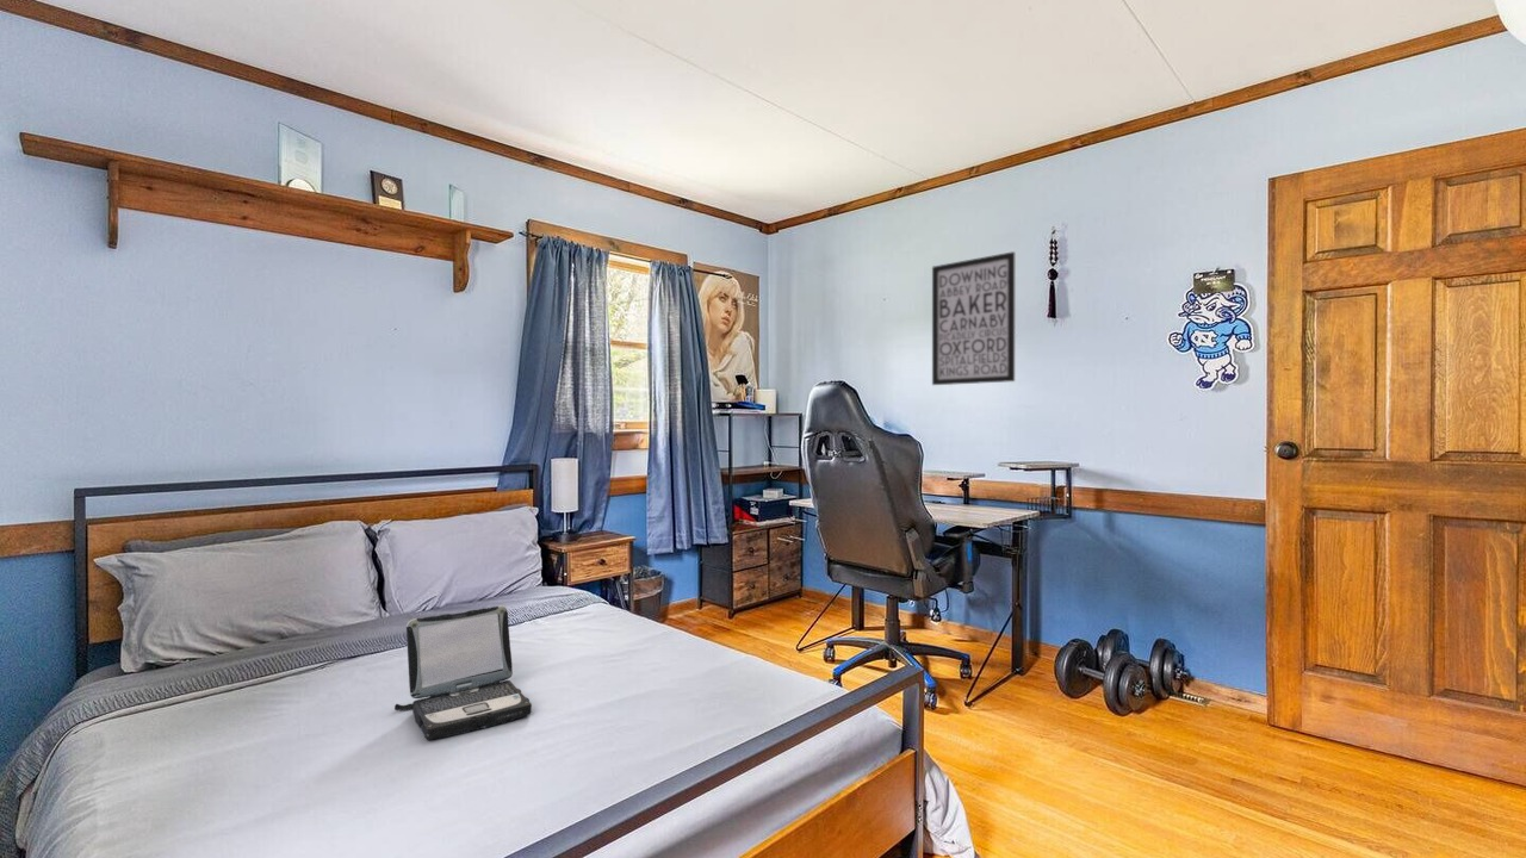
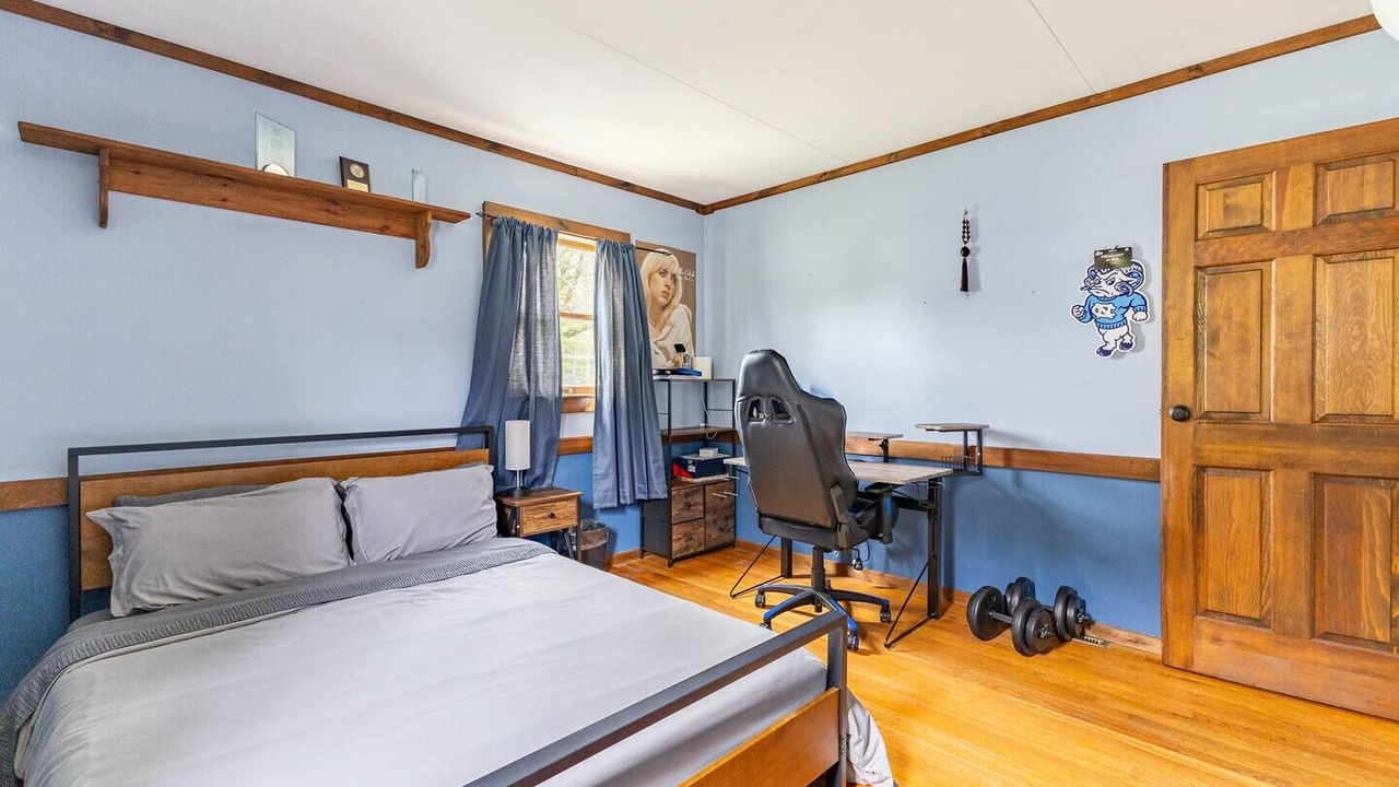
- laptop [393,604,533,741]
- wall art [931,250,1016,386]
